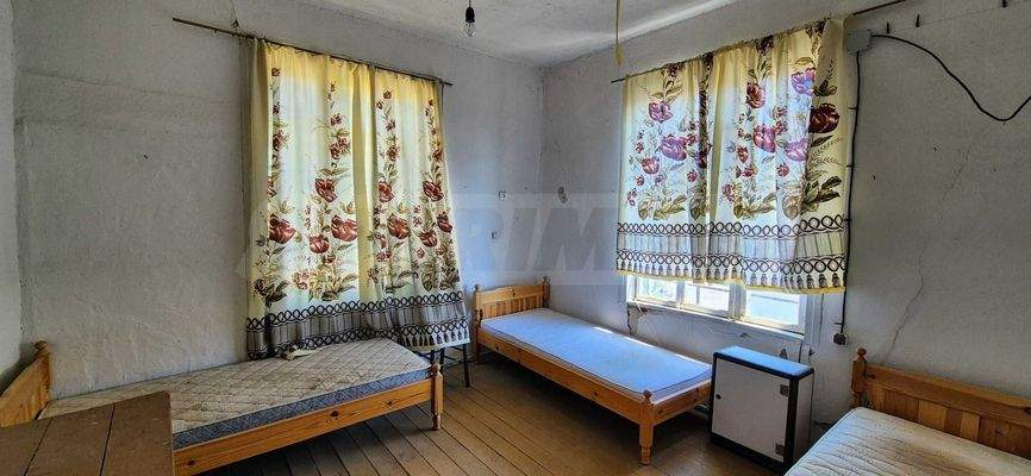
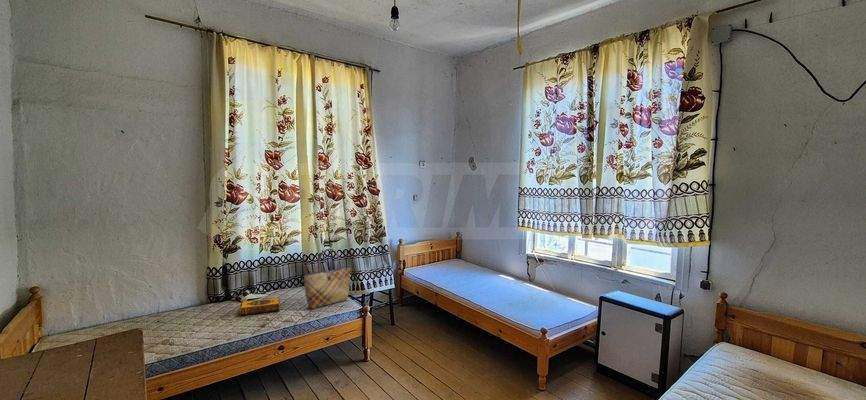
+ hardback book [239,297,281,316]
+ tote bag [303,248,352,310]
